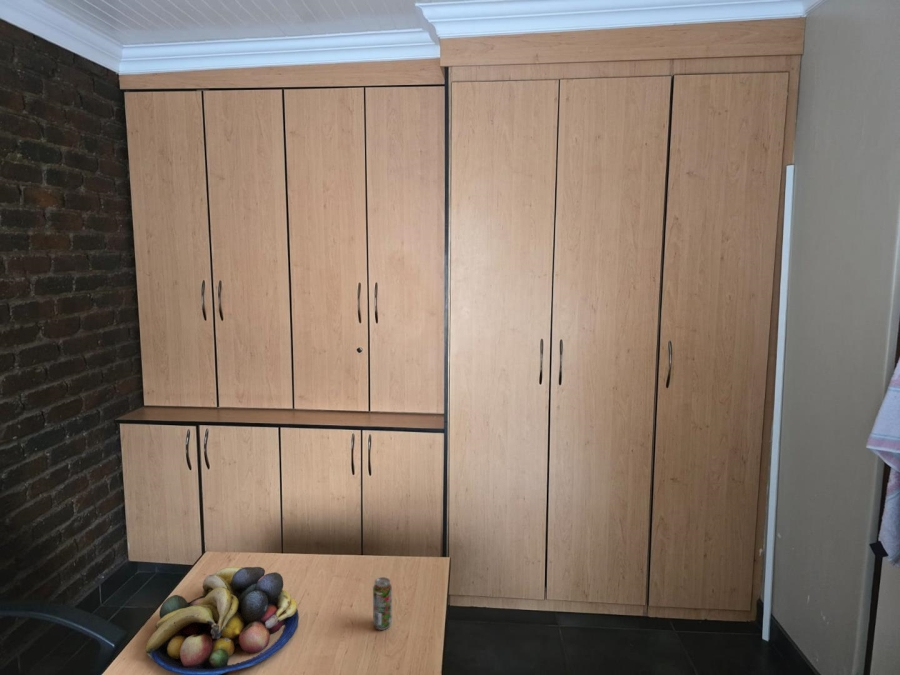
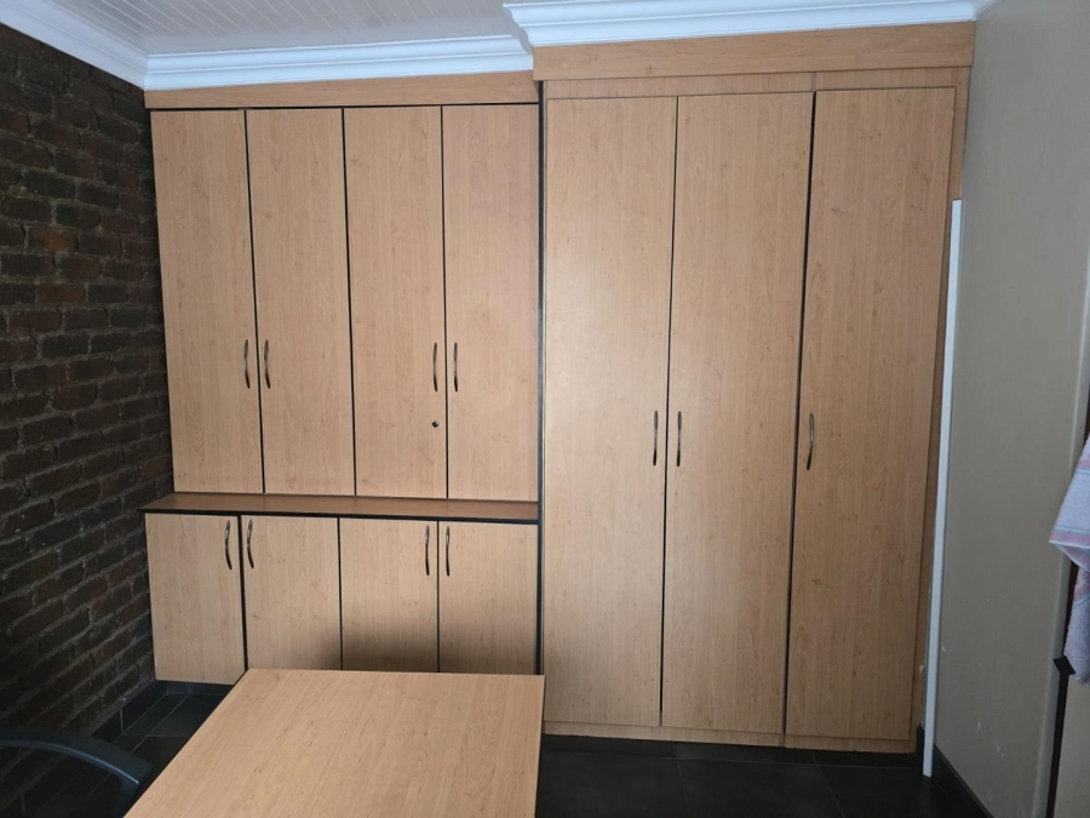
- beverage can [372,576,393,631]
- fruit bowl [145,566,300,675]
